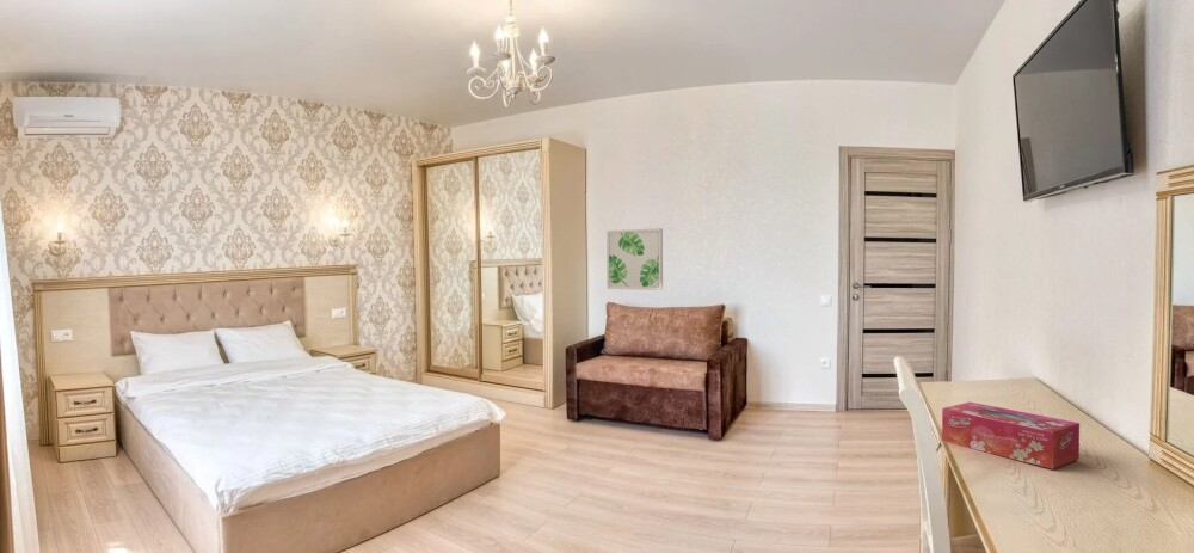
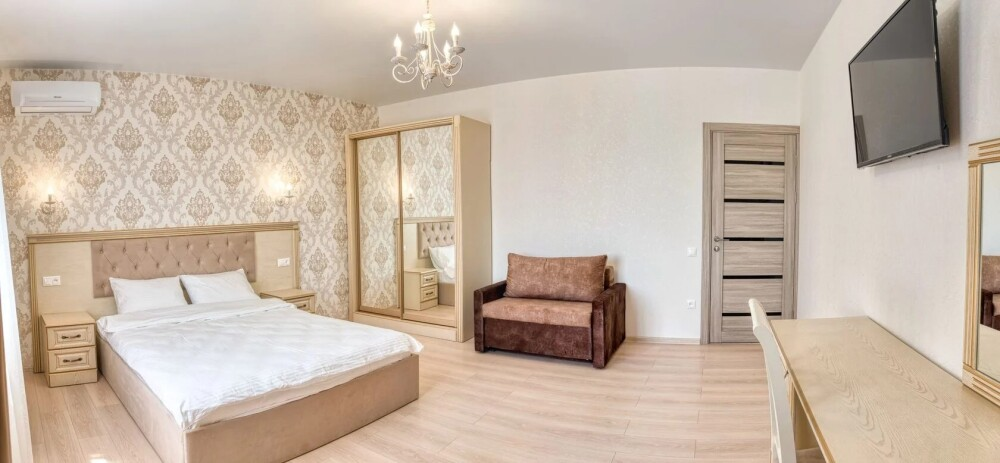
- wall art [605,227,664,291]
- tissue box [941,400,1081,471]
